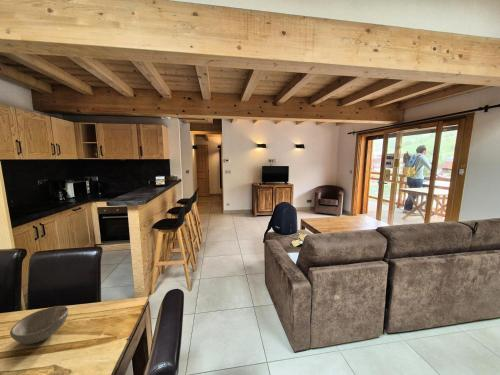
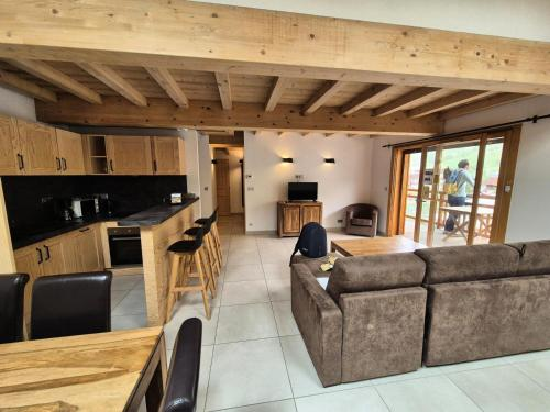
- bowl [9,305,70,345]
